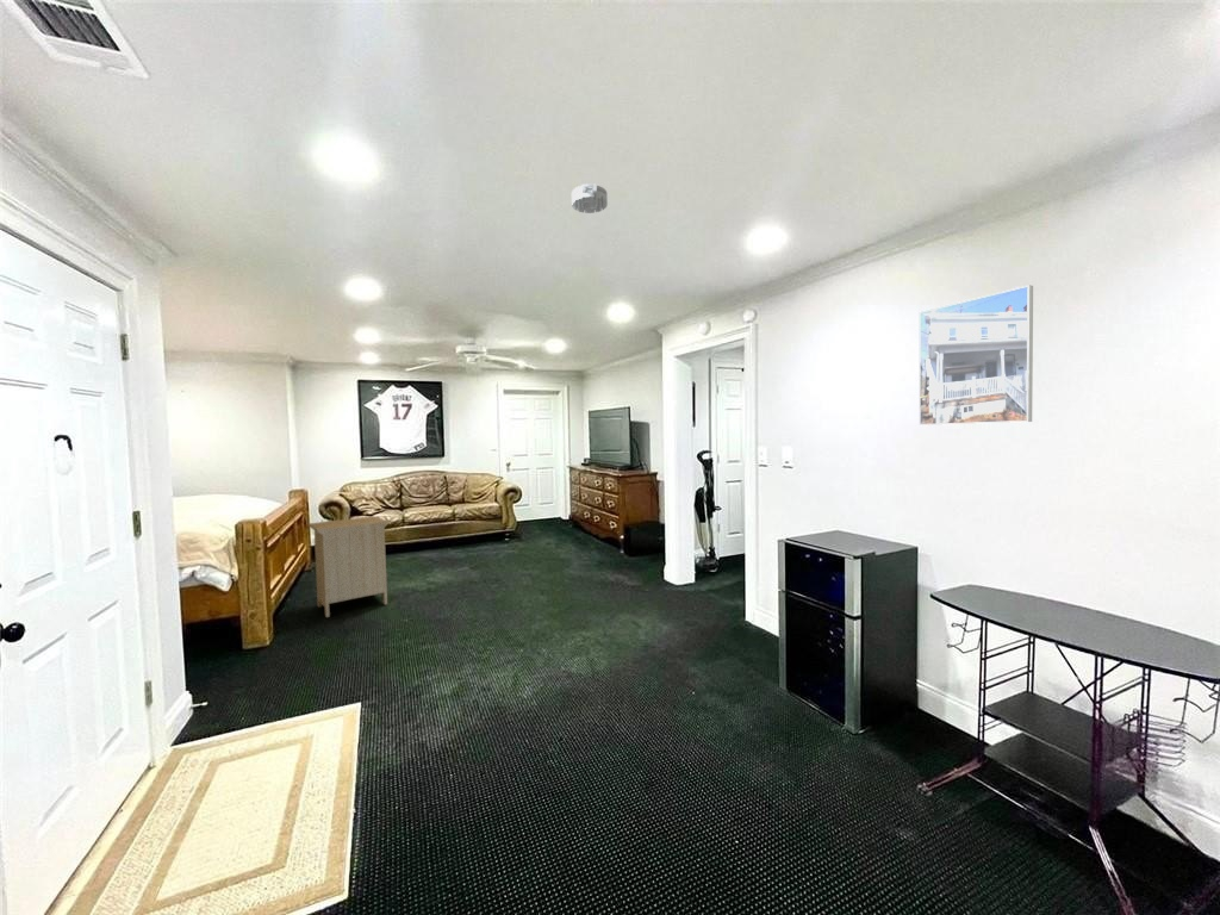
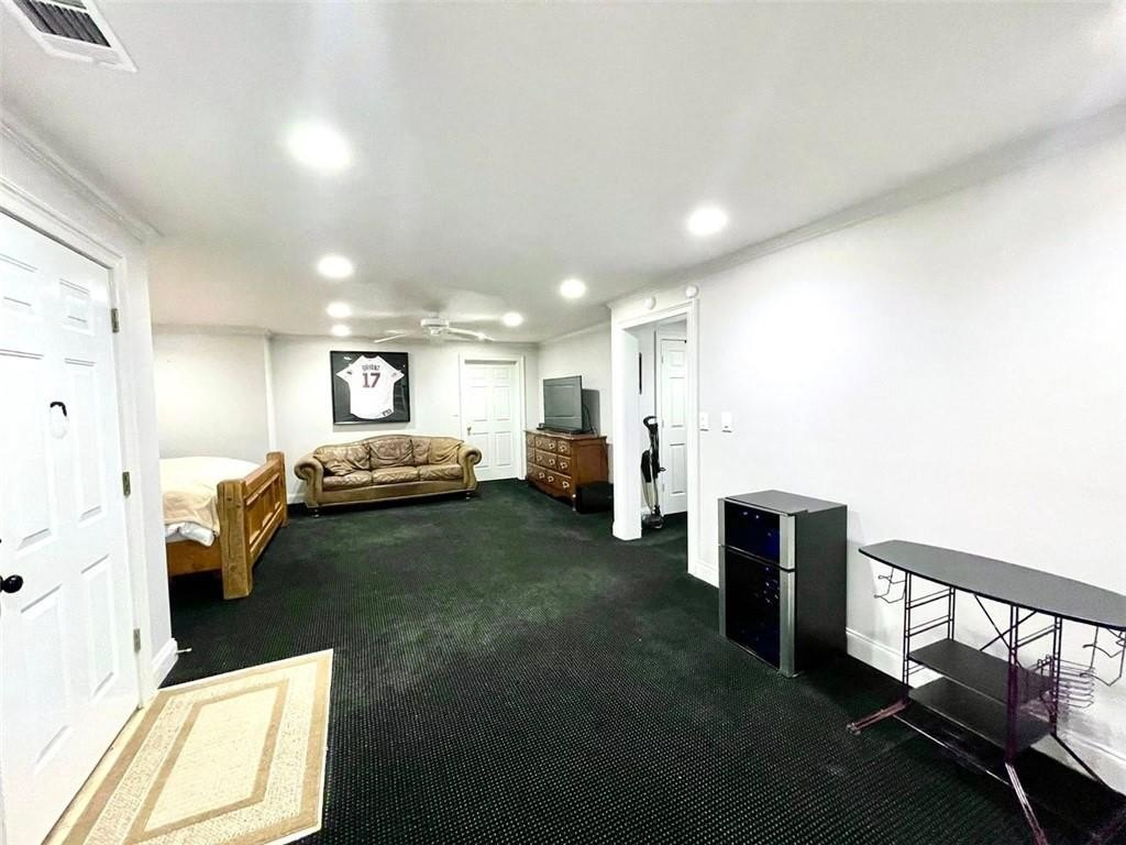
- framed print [917,284,1034,427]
- nightstand [307,515,390,618]
- smoke detector [571,183,609,214]
